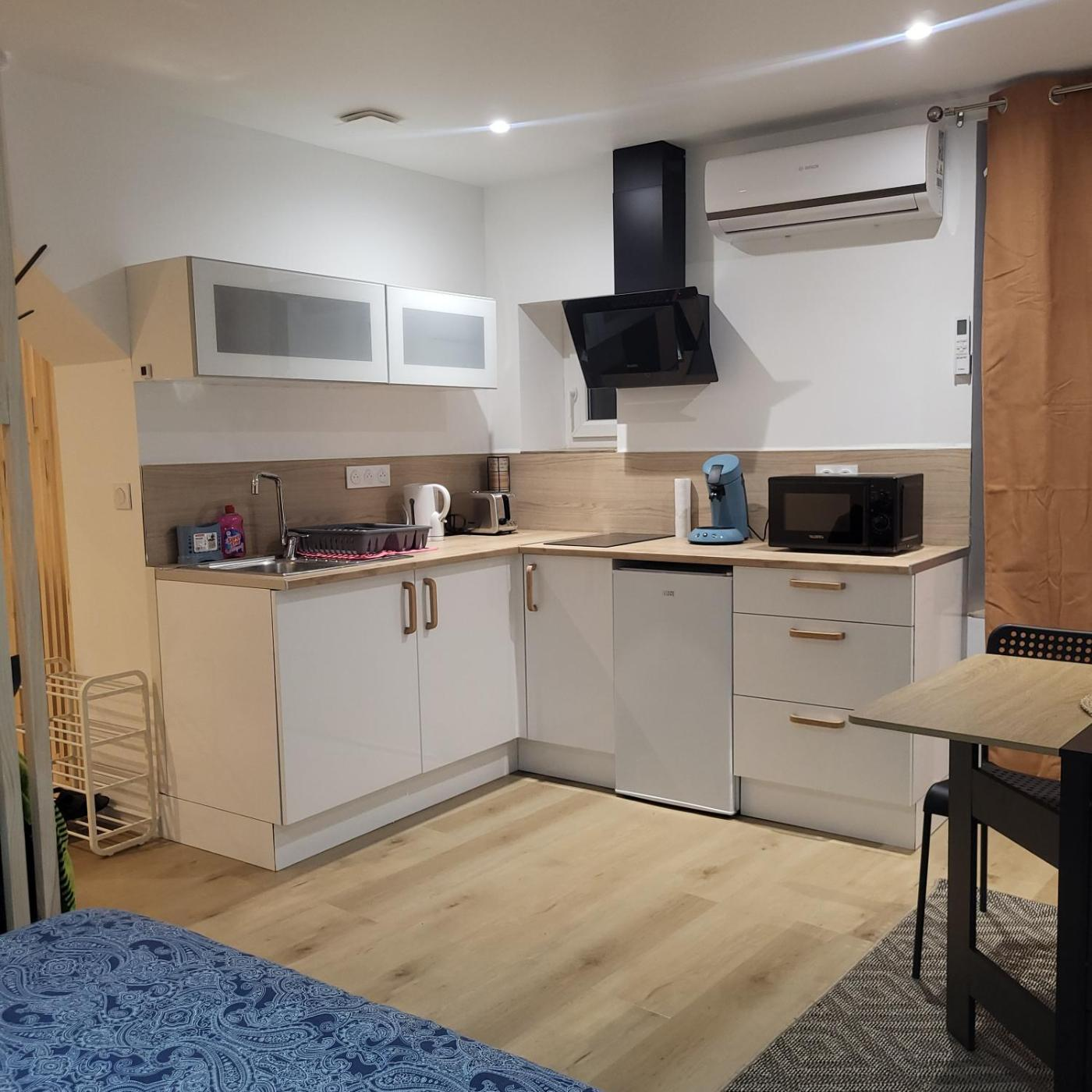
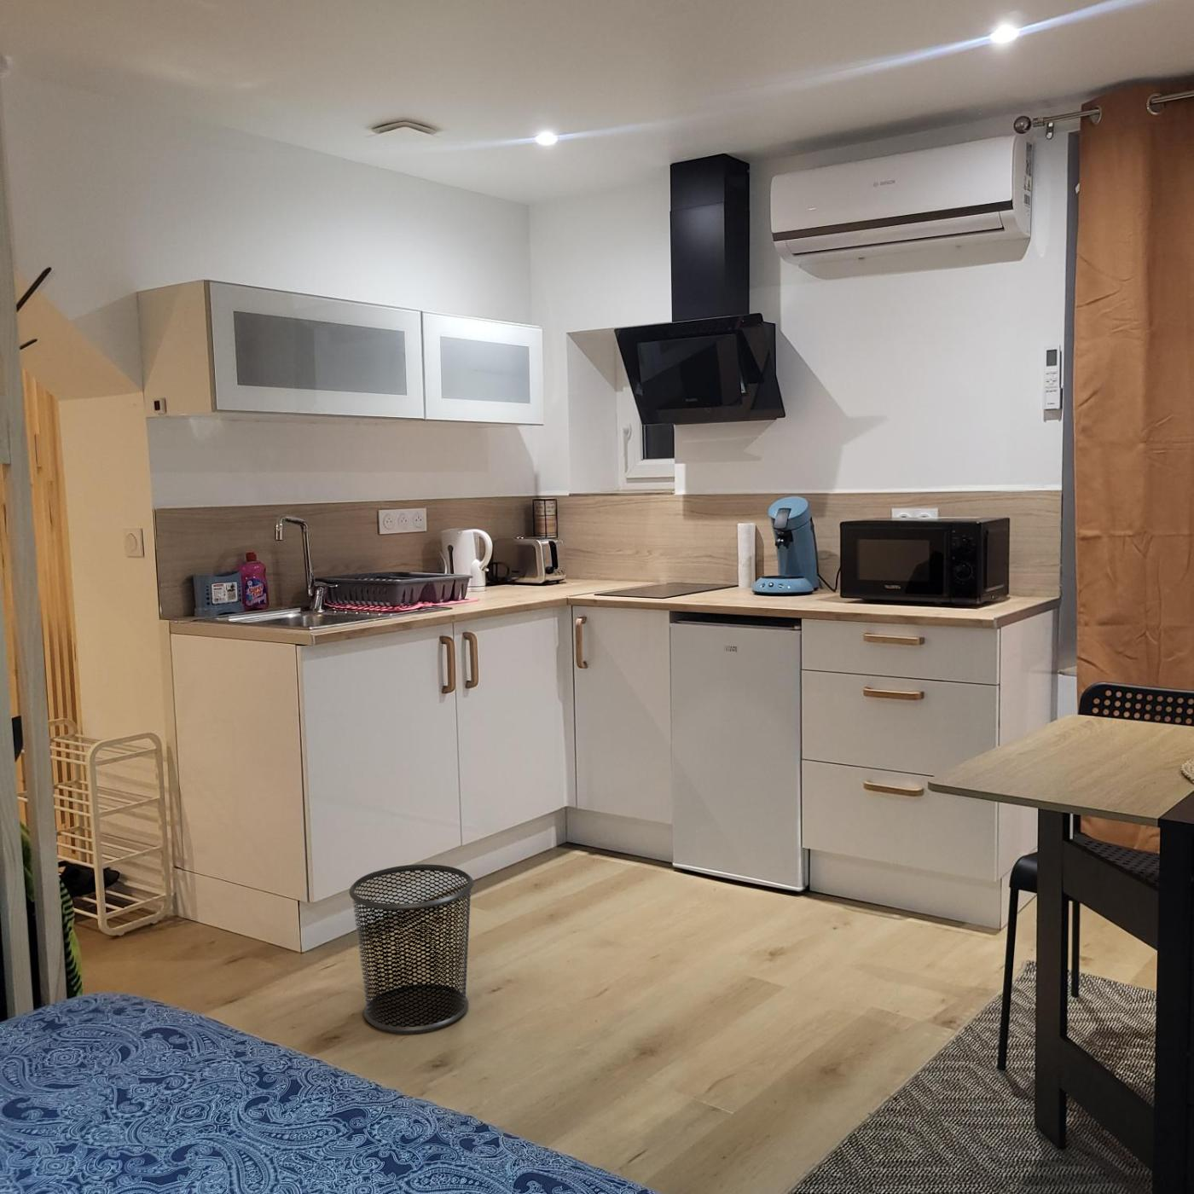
+ waste bin [348,863,475,1033]
